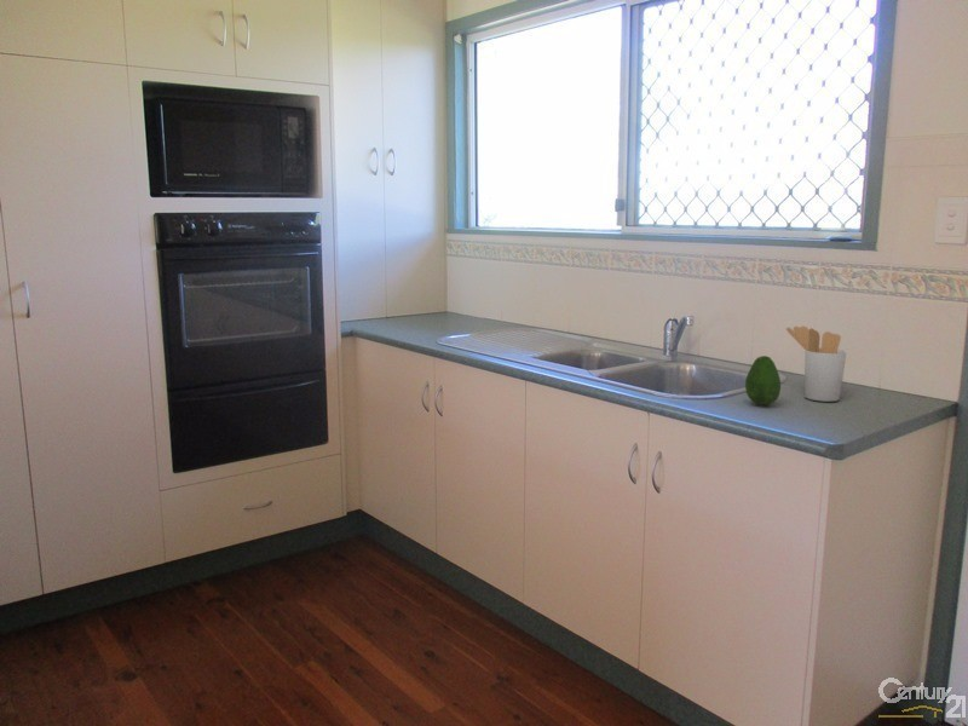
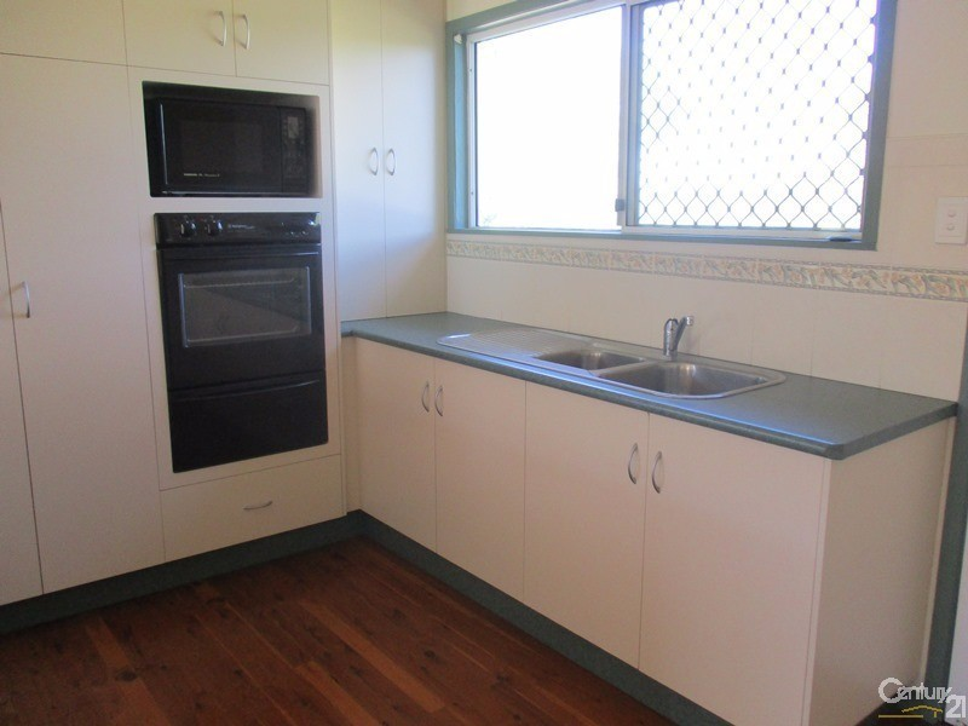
- utensil holder [785,325,848,403]
- fruit [744,355,782,407]
